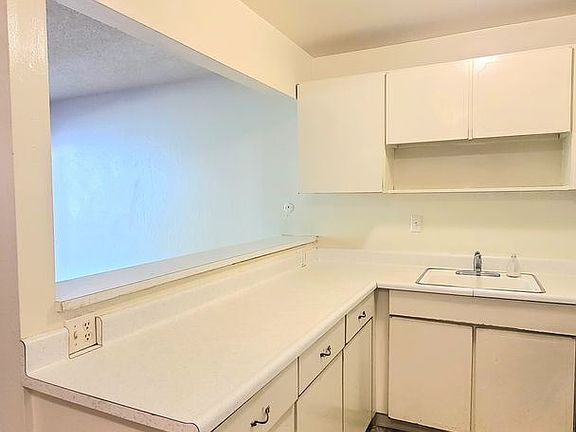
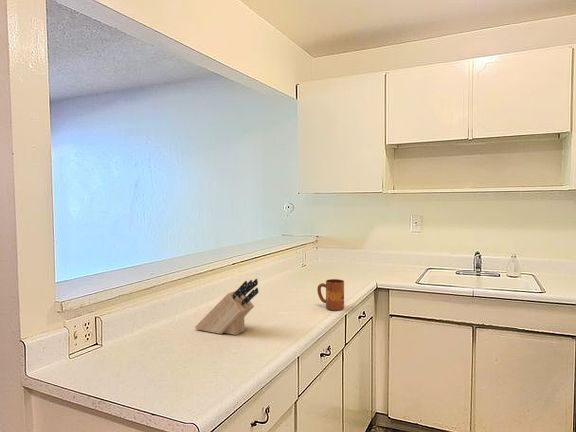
+ knife block [194,278,260,336]
+ mug [316,278,345,312]
